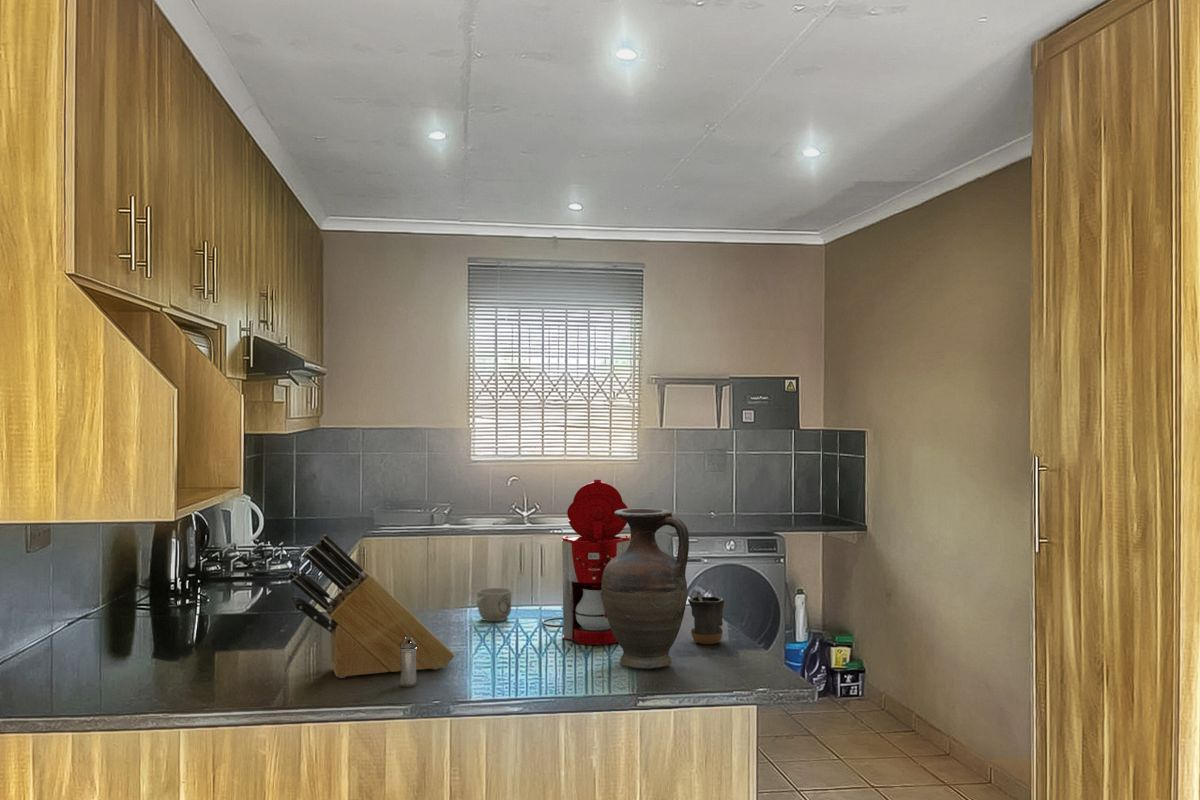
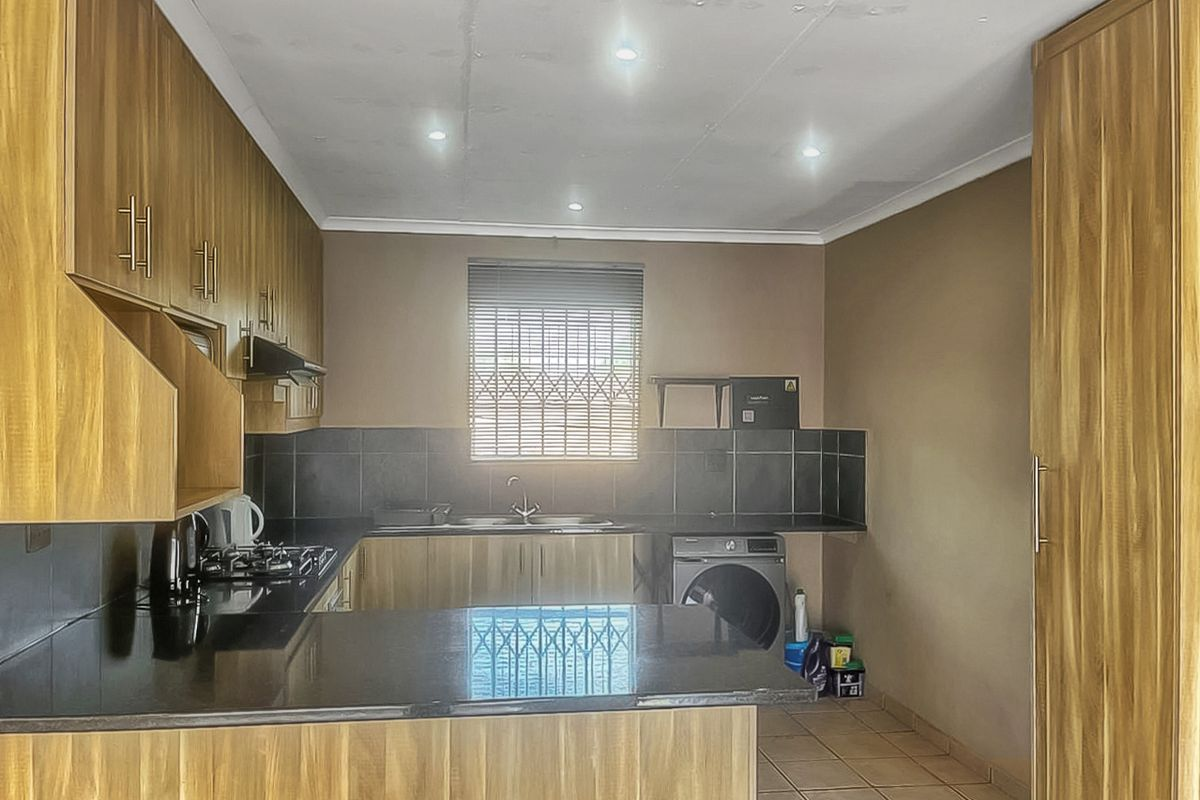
- coffee maker [541,479,630,646]
- vase [602,507,690,670]
- knife block [288,533,455,679]
- mug [476,587,513,622]
- mug [687,590,725,645]
- shaker [400,637,417,688]
